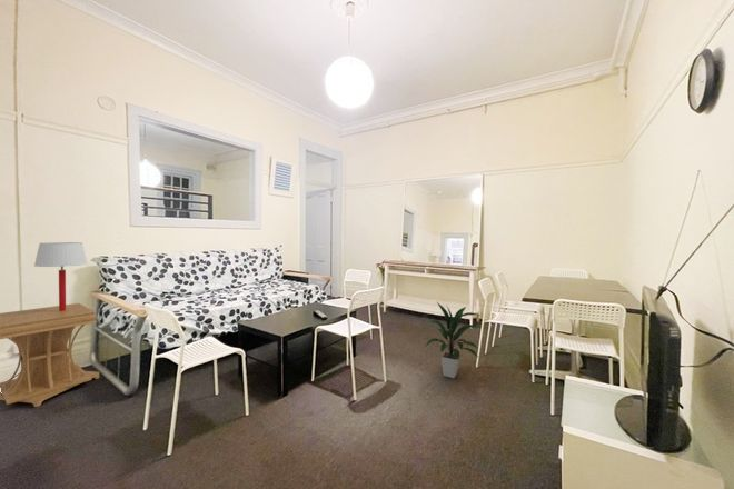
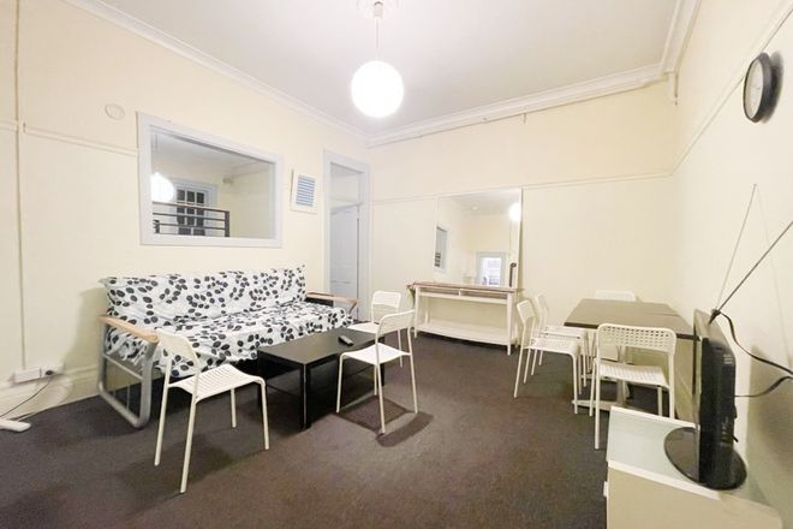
- table lamp [33,241,89,311]
- indoor plant [423,301,483,379]
- side table [0,302,100,408]
